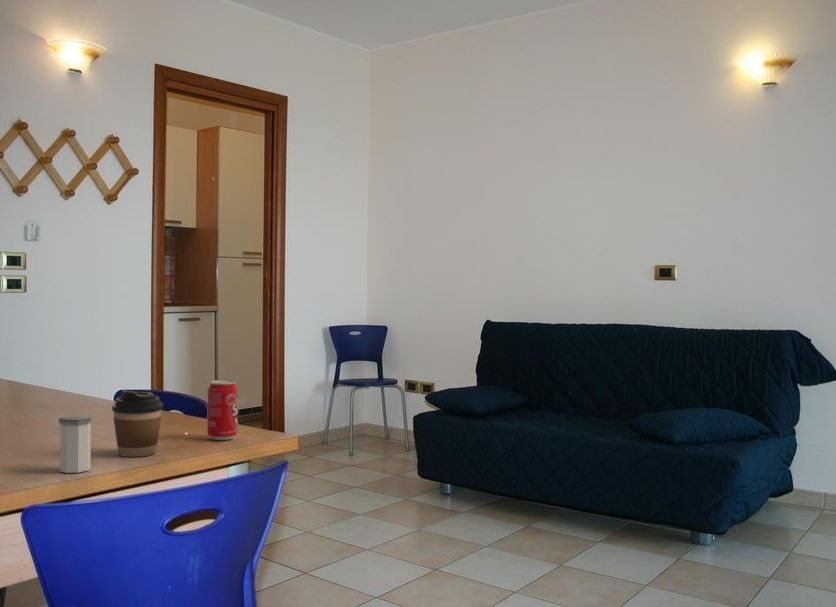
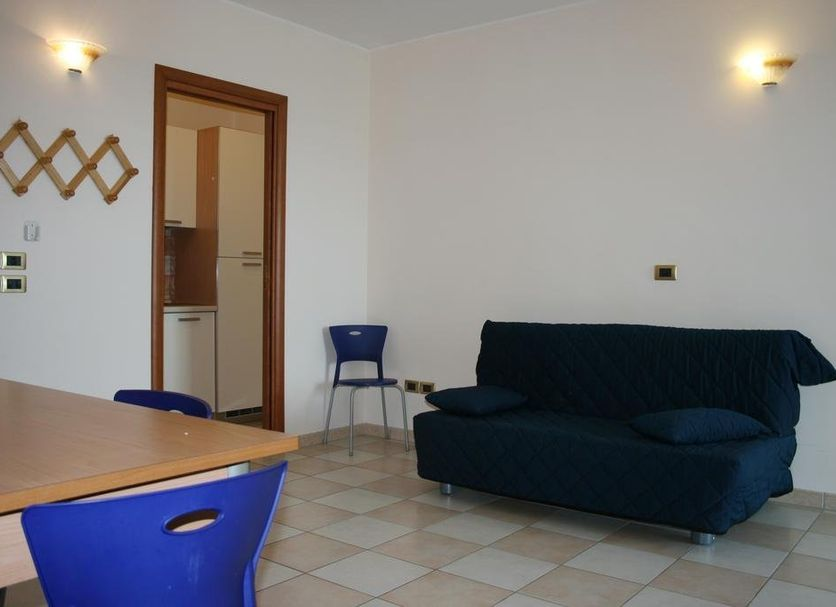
- beverage can [206,379,239,441]
- salt shaker [58,414,93,474]
- coffee cup [111,390,164,458]
